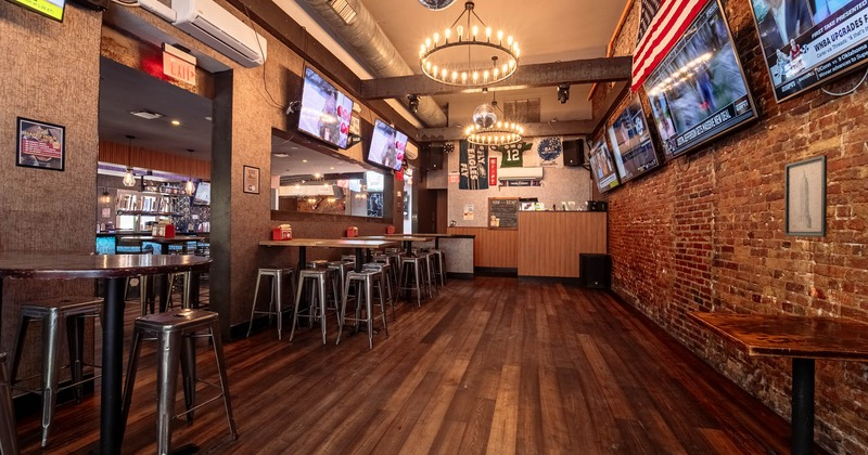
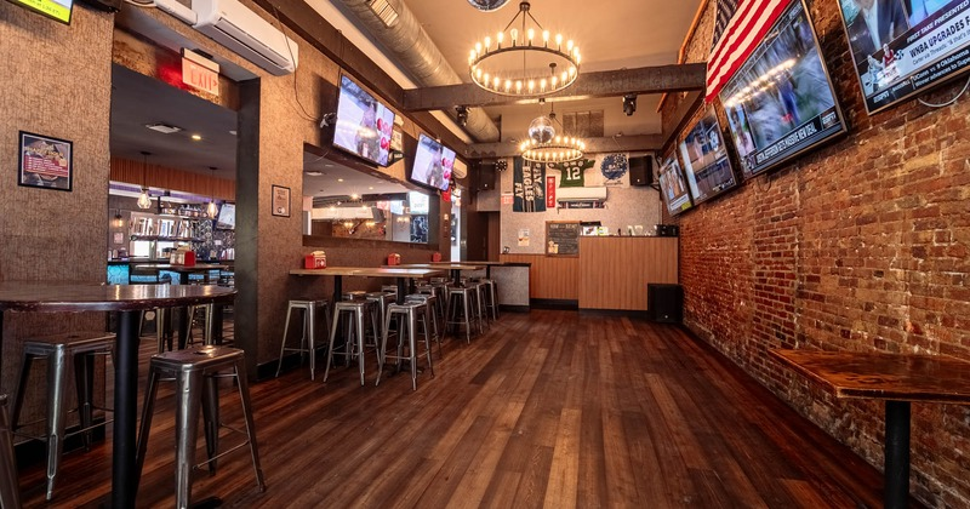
- wall art [783,154,828,238]
